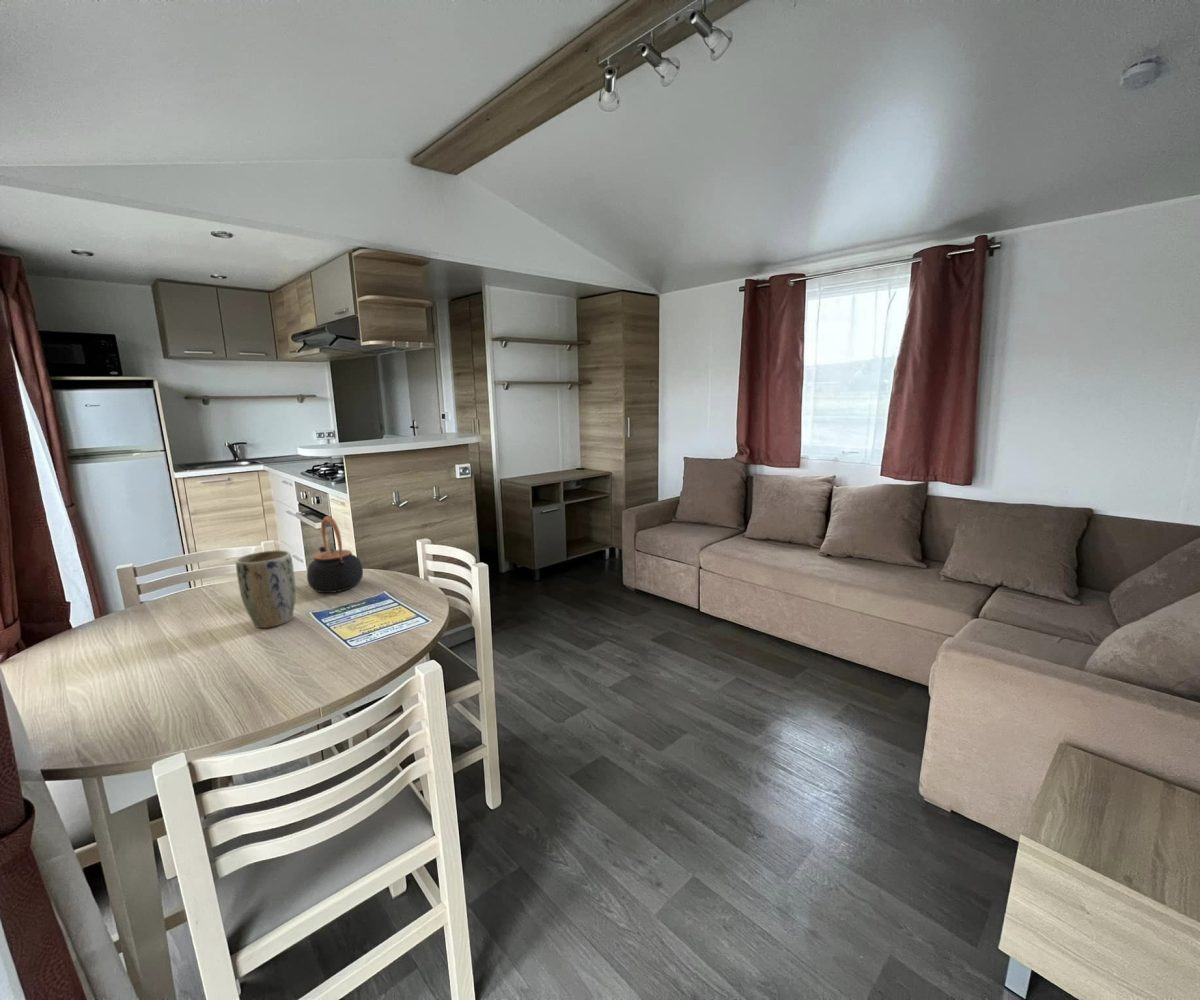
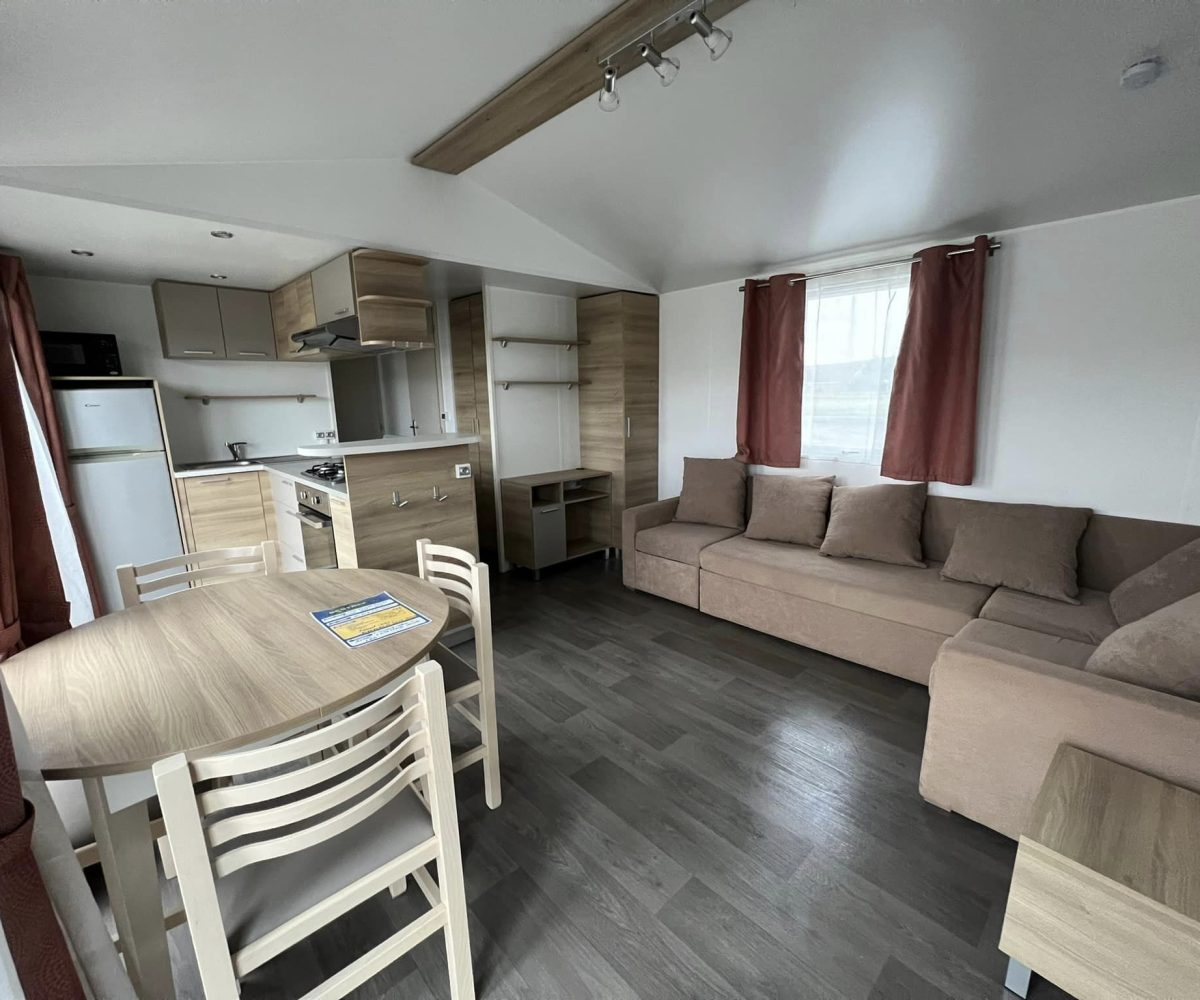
- teapot [306,515,364,594]
- plant pot [235,549,297,629]
